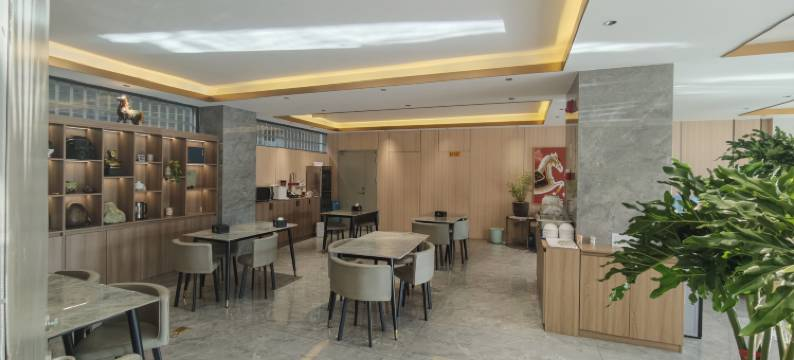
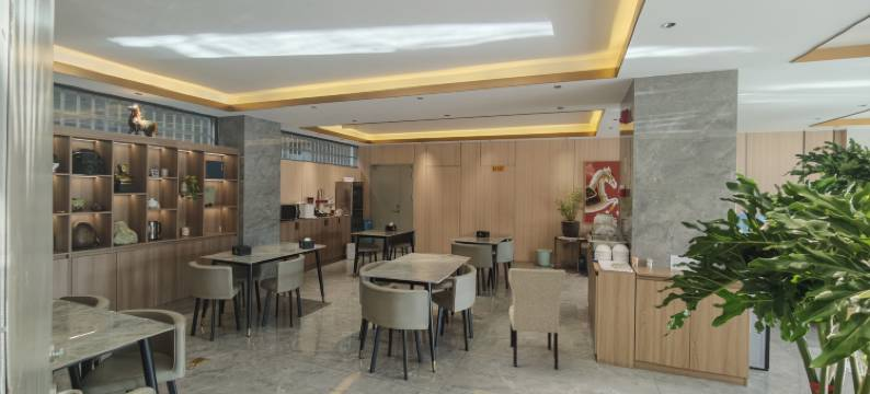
+ chair [507,267,566,370]
